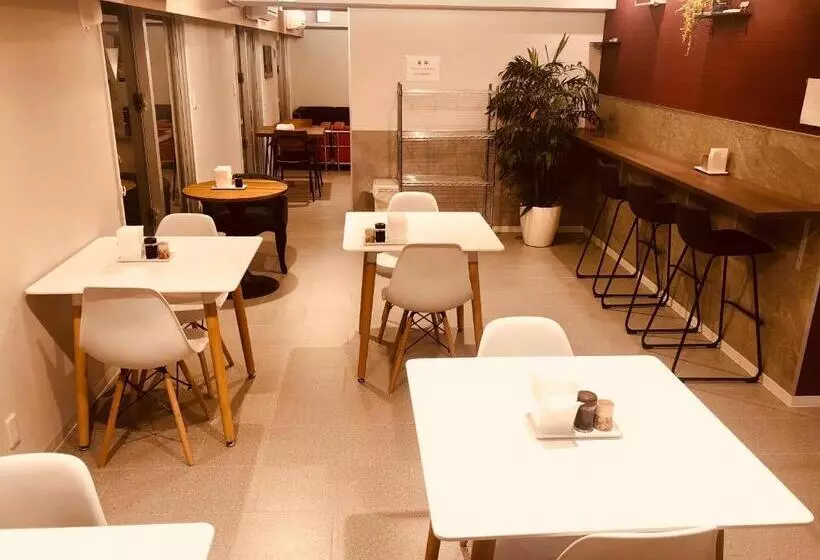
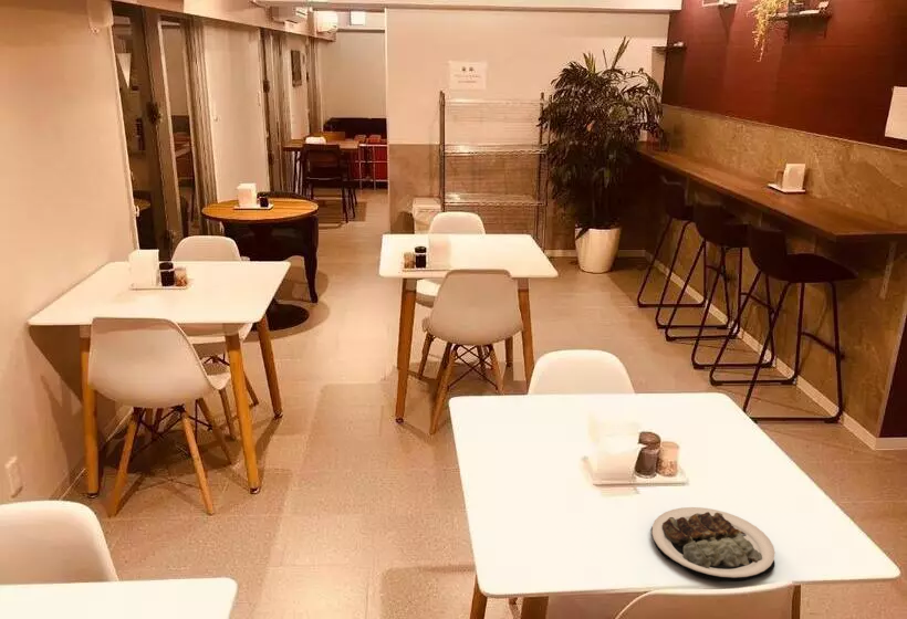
+ plate [650,506,776,583]
